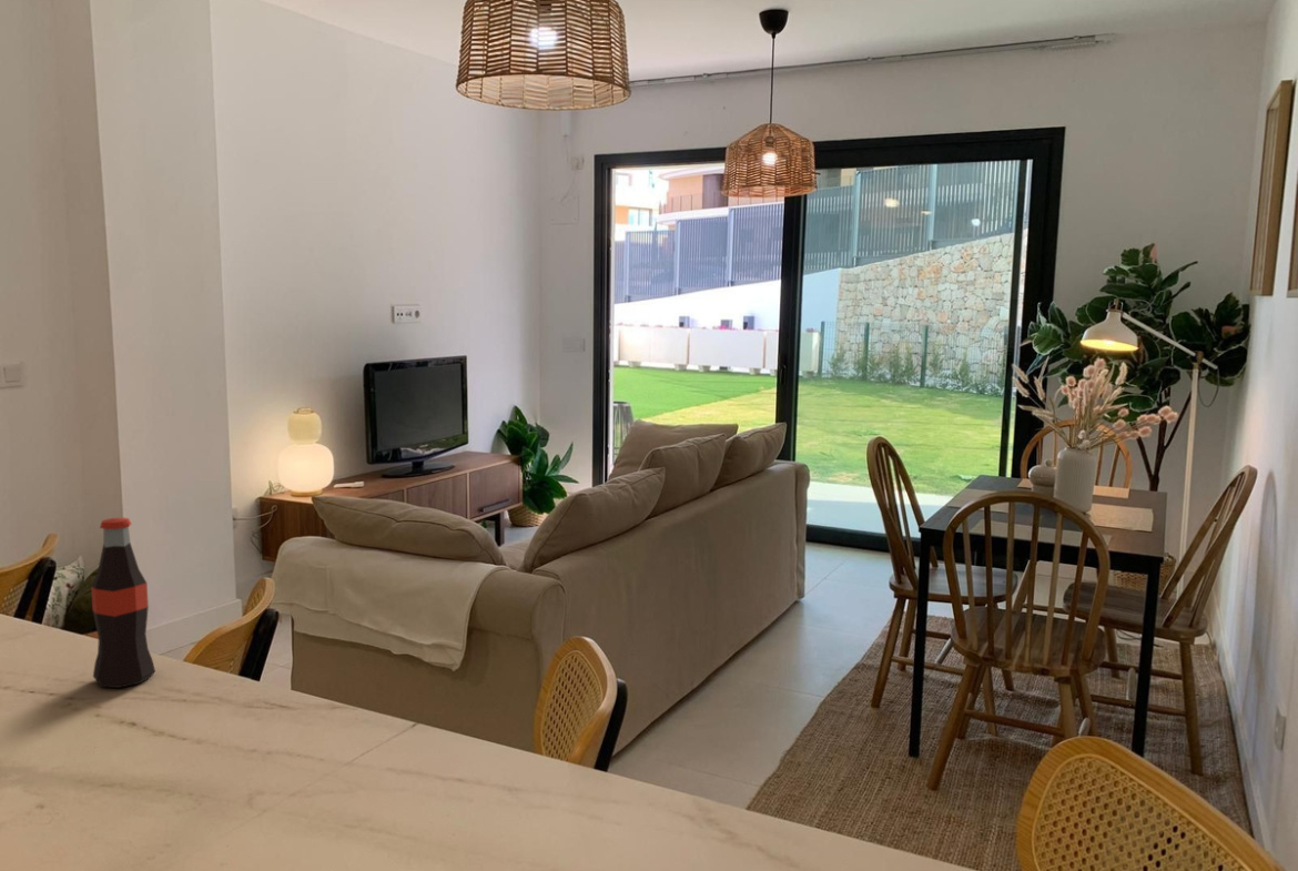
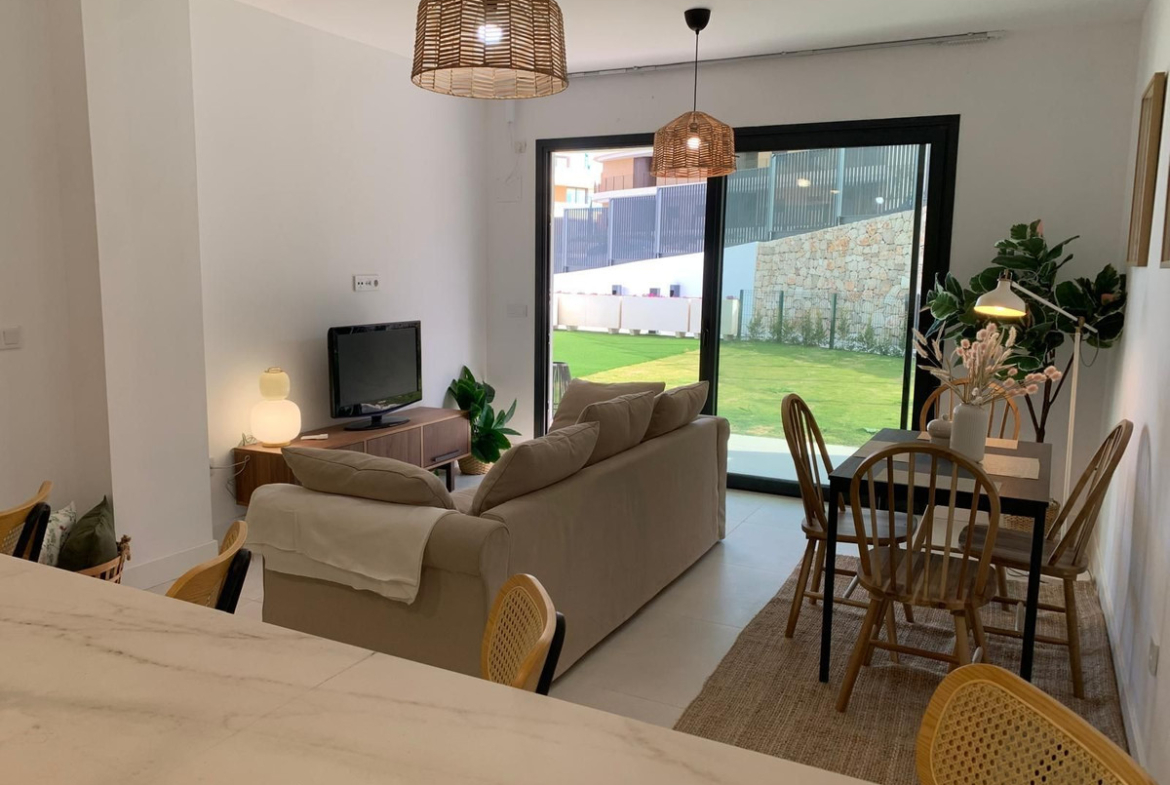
- bottle [90,517,156,689]
